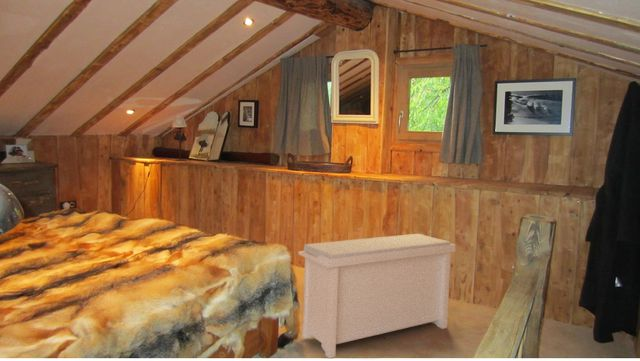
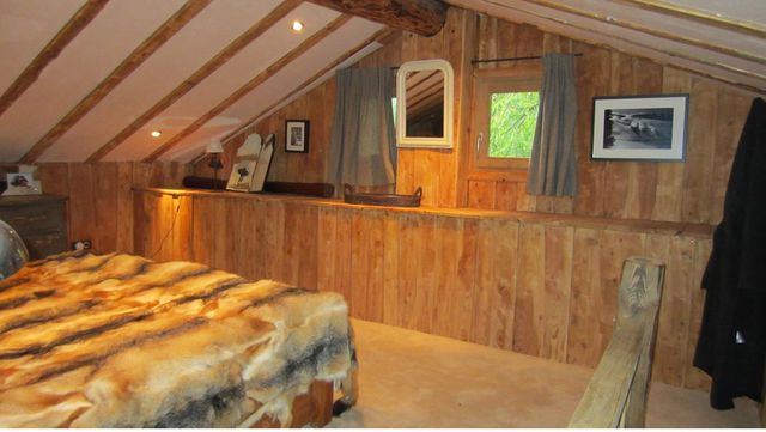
- bench [297,233,457,359]
